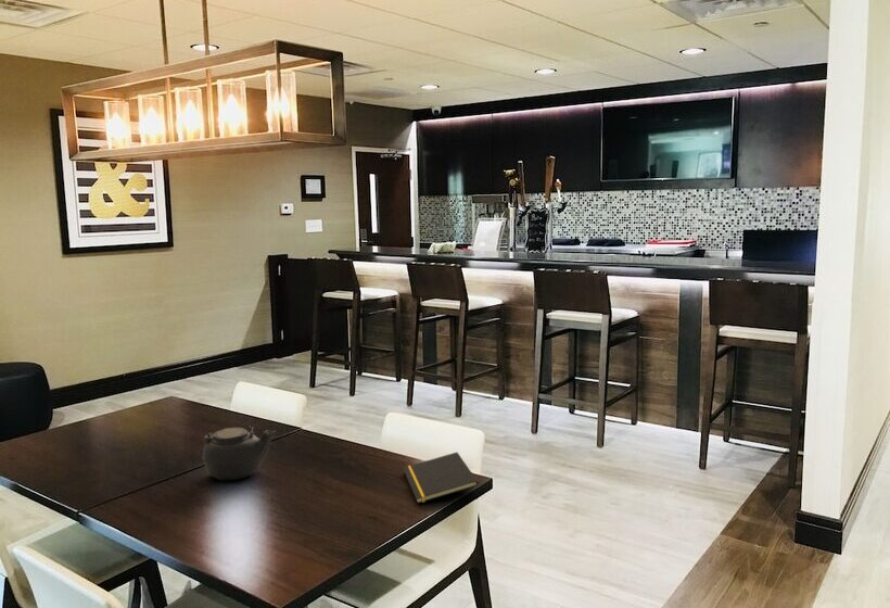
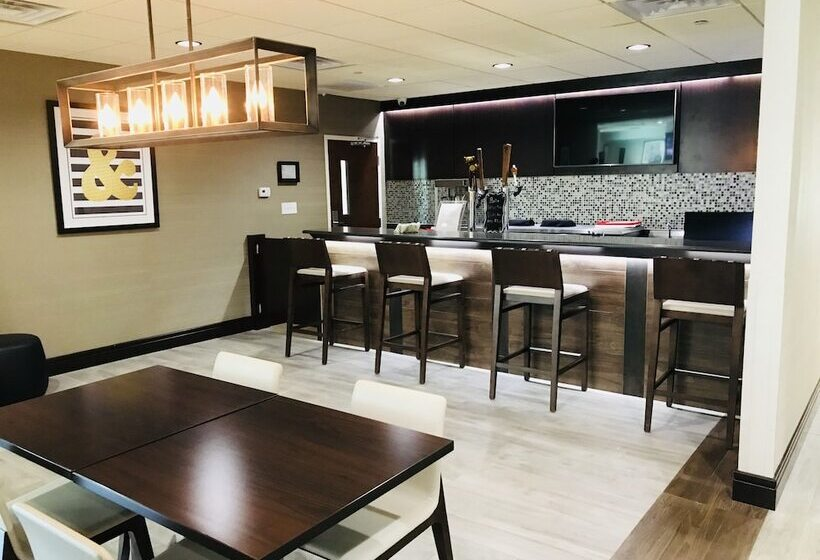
- teapot [201,425,276,481]
- notepad [403,452,480,505]
